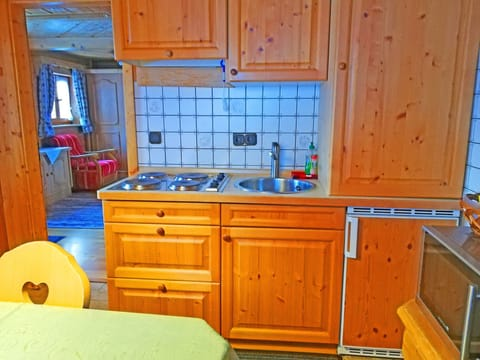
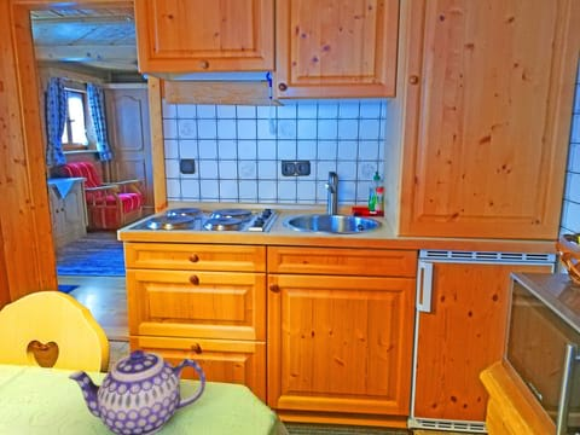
+ teapot [68,348,207,435]
